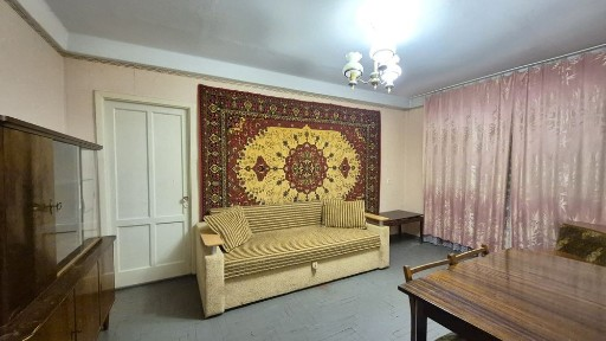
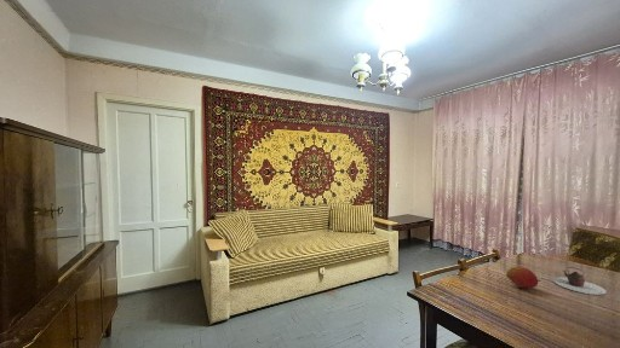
+ teapot [552,266,608,296]
+ fruit [505,266,542,290]
